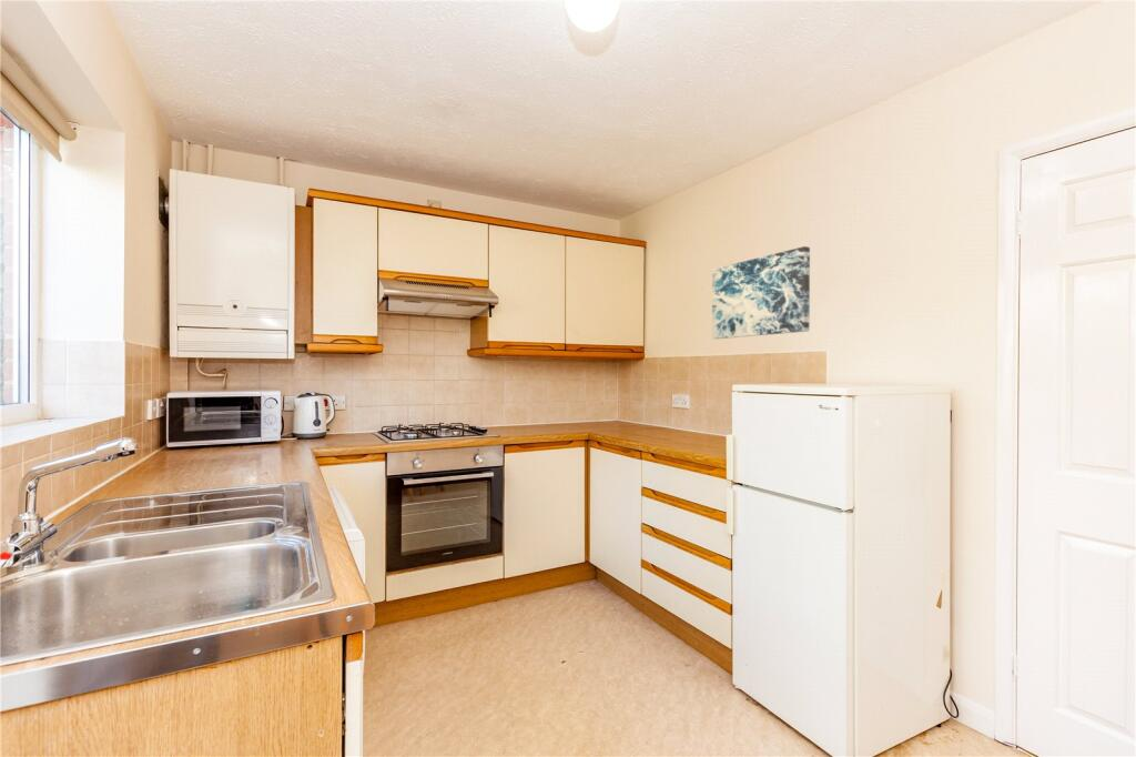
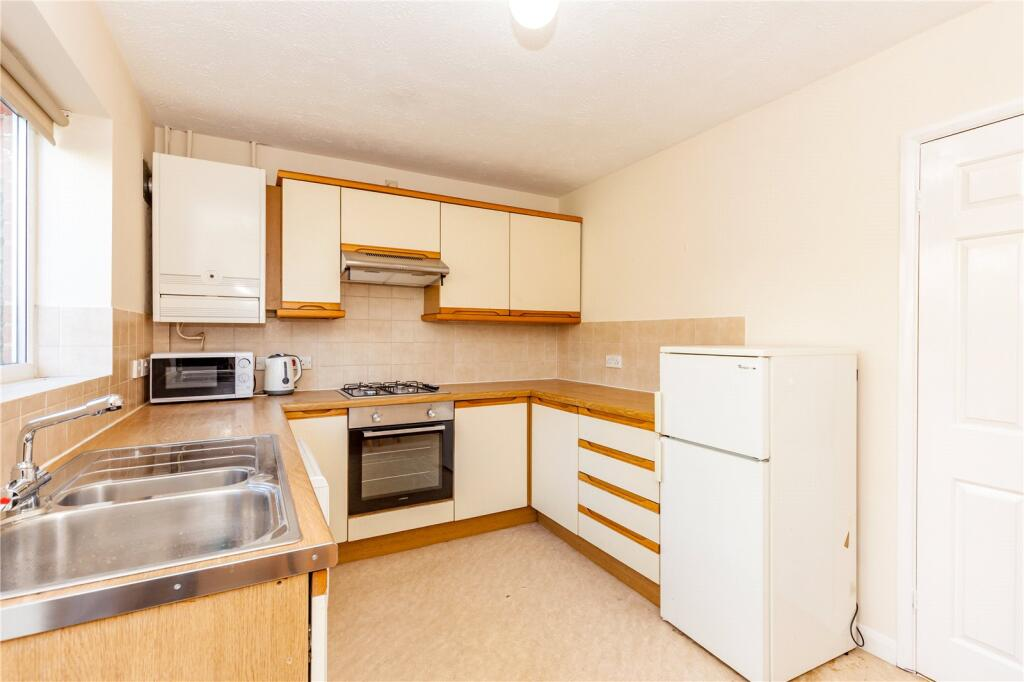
- wall art [711,245,811,340]
